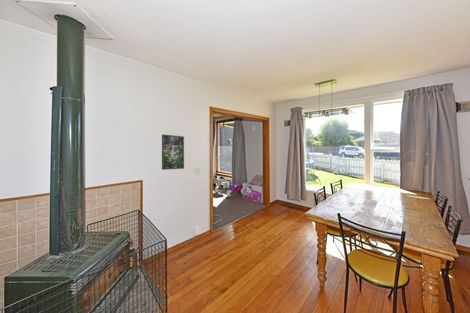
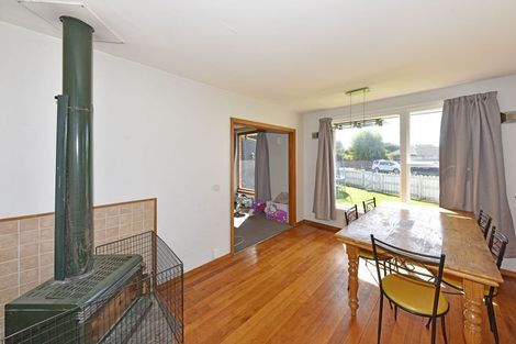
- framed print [161,133,185,171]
